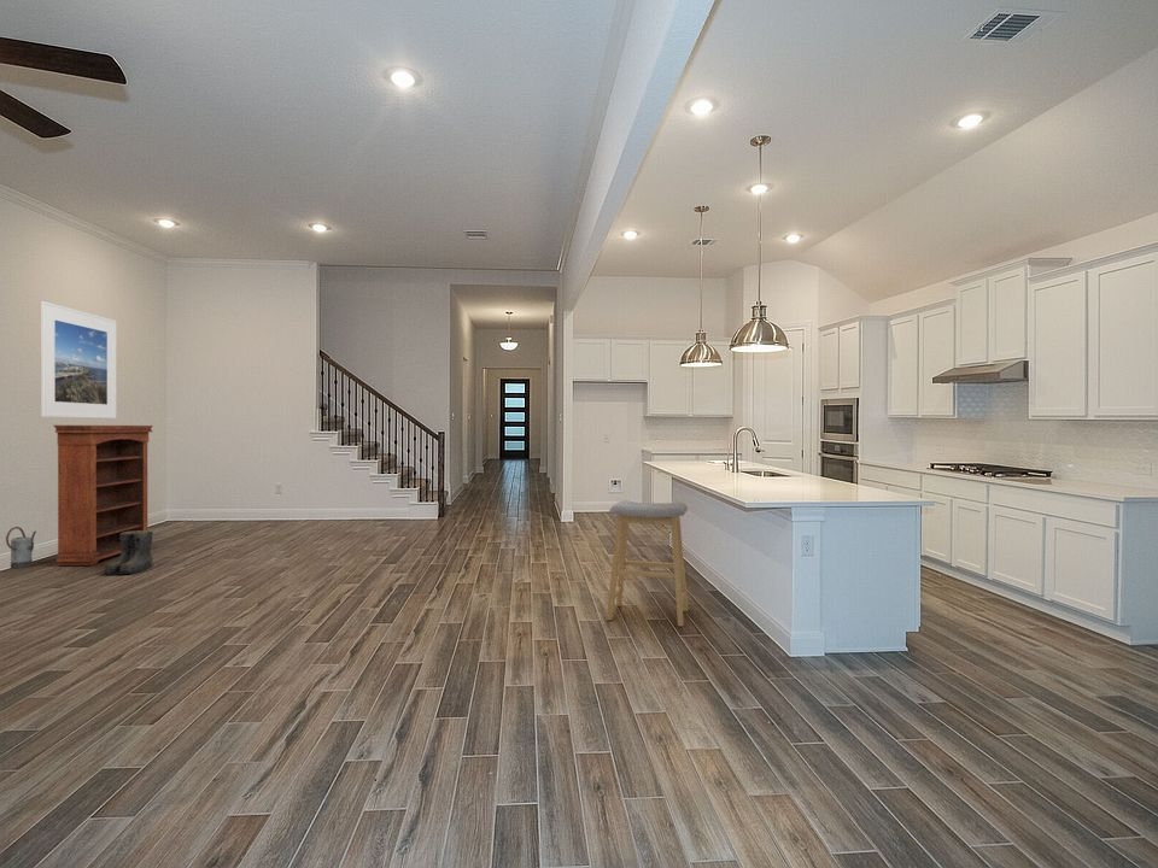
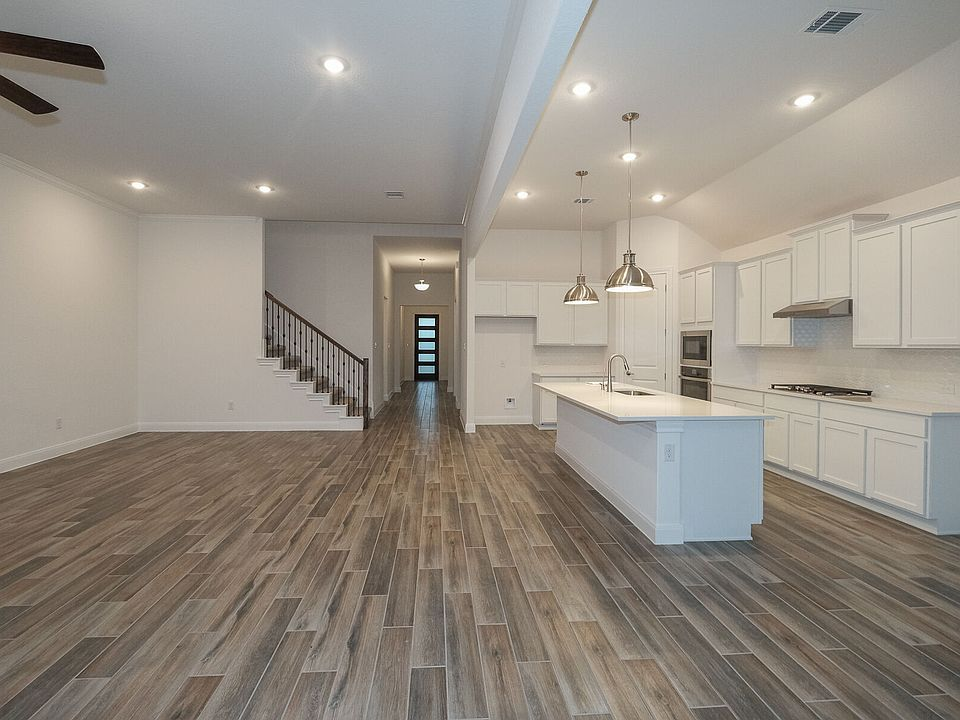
- watering can [5,526,37,570]
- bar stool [606,499,689,627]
- bookshelf [53,424,154,567]
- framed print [40,300,117,420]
- boots [103,529,154,576]
